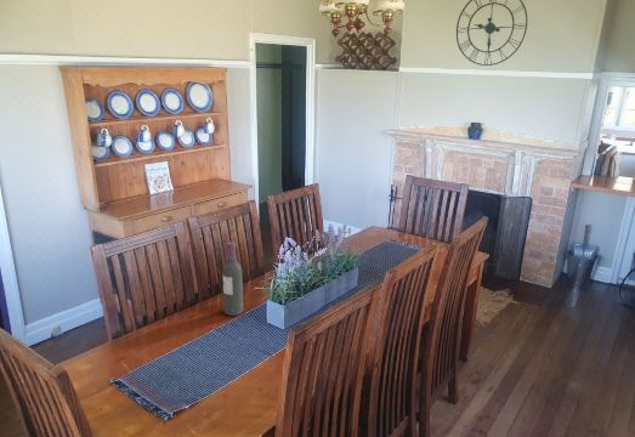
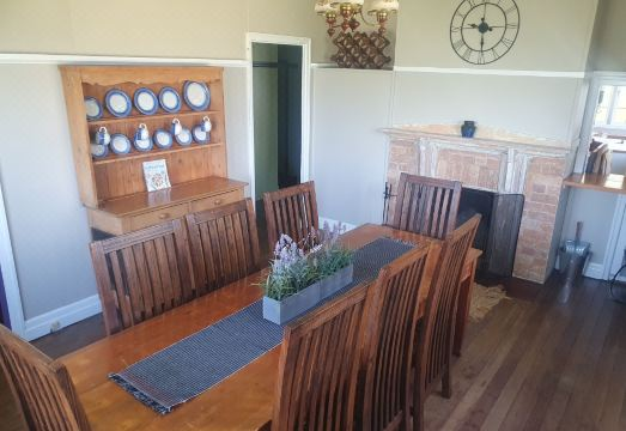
- wine bottle [221,242,244,317]
